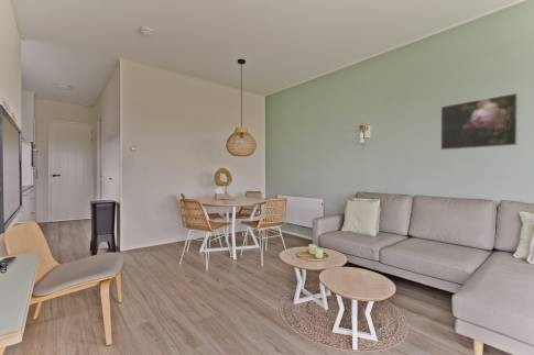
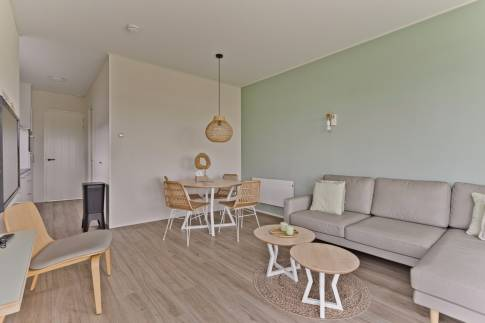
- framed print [439,92,519,152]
